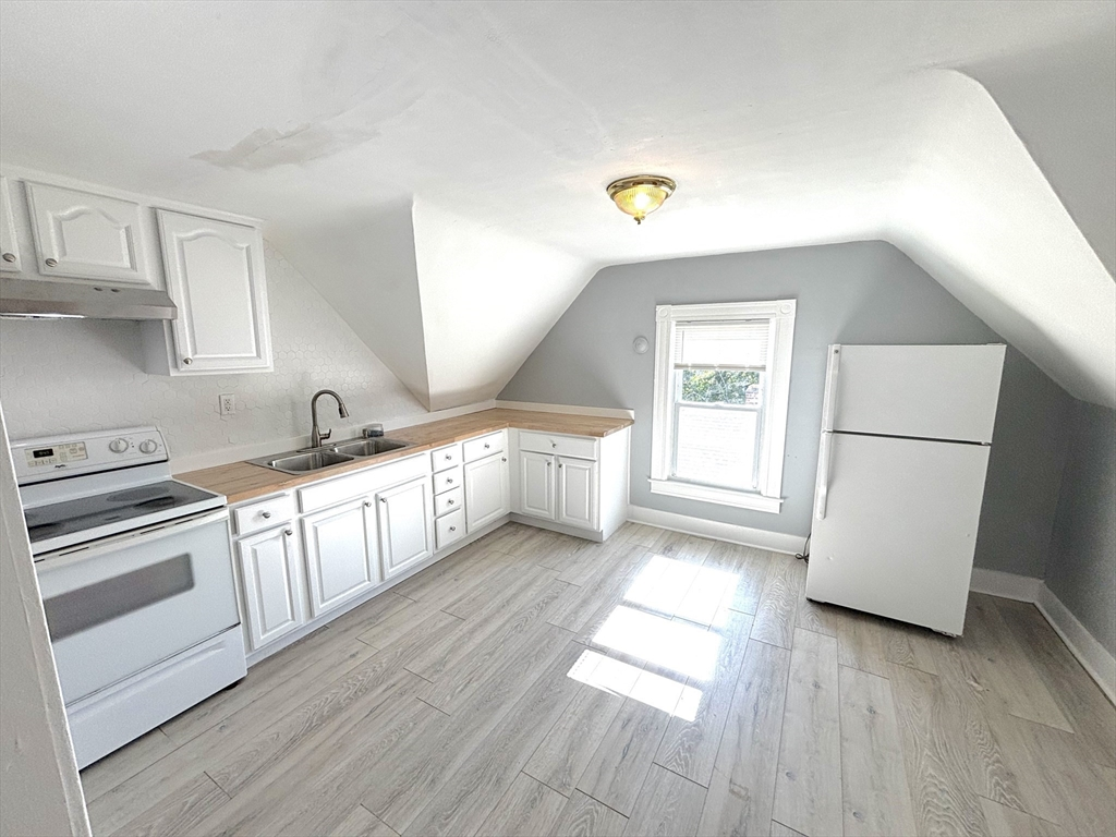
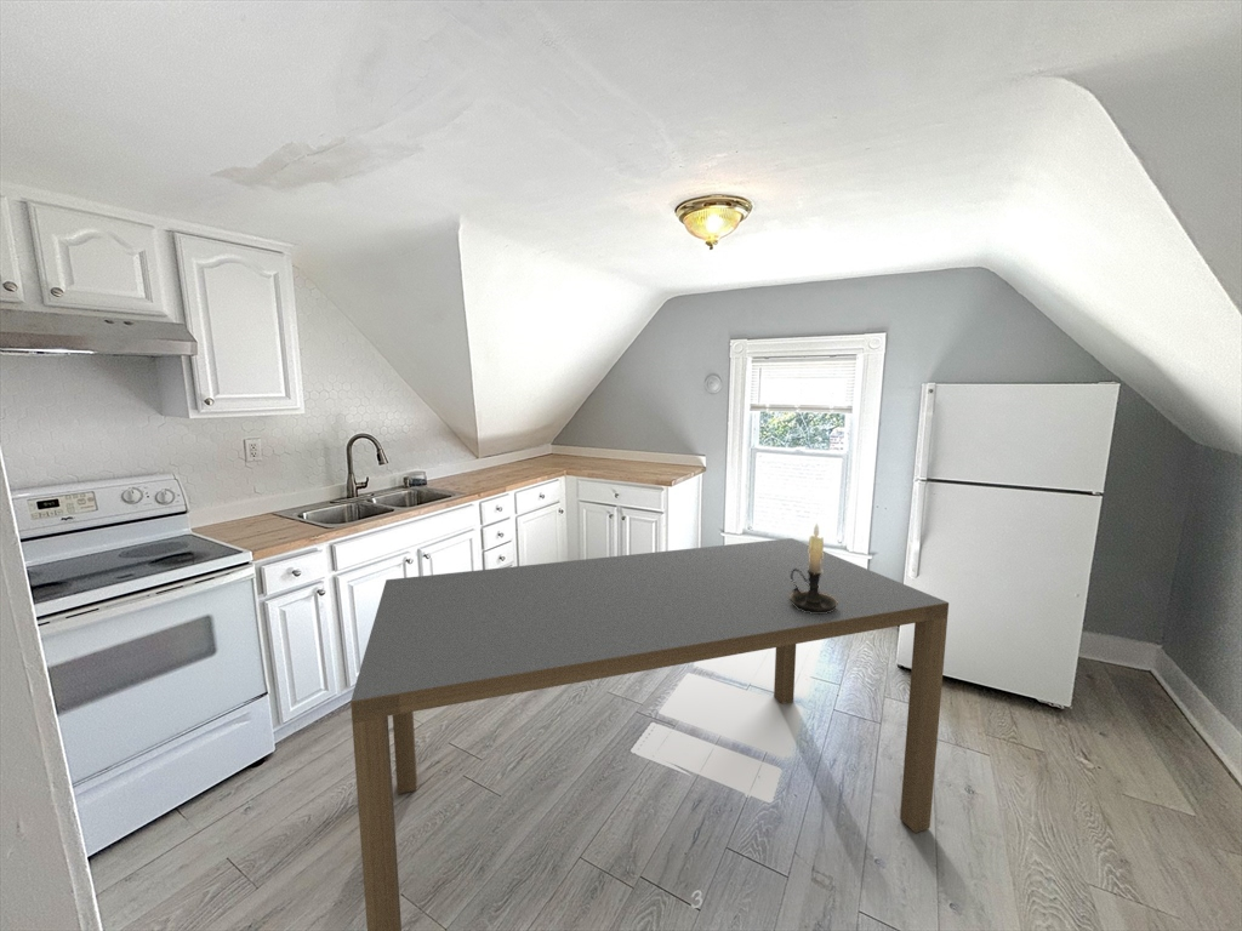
+ dining table [349,537,950,931]
+ candle holder [790,521,838,613]
